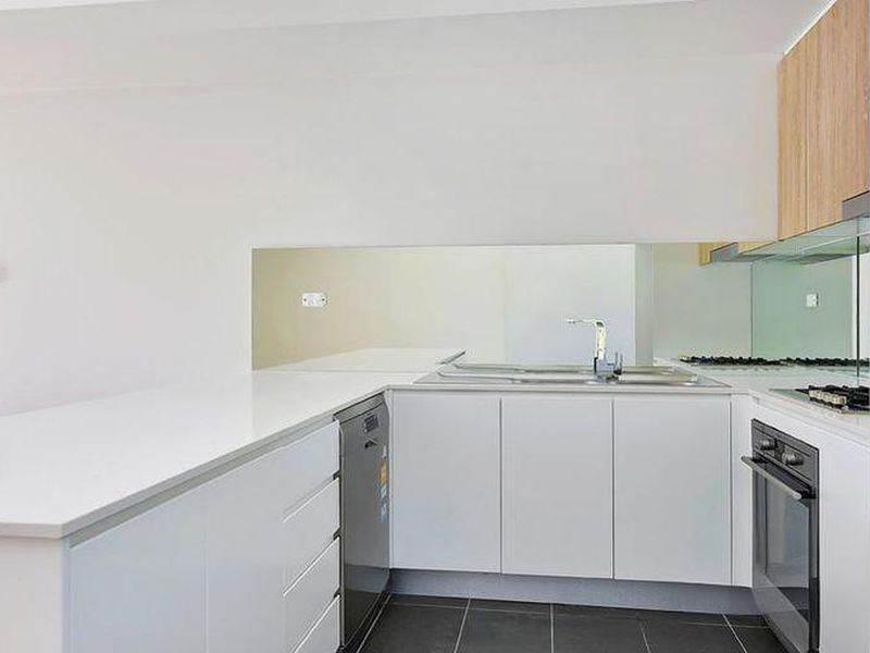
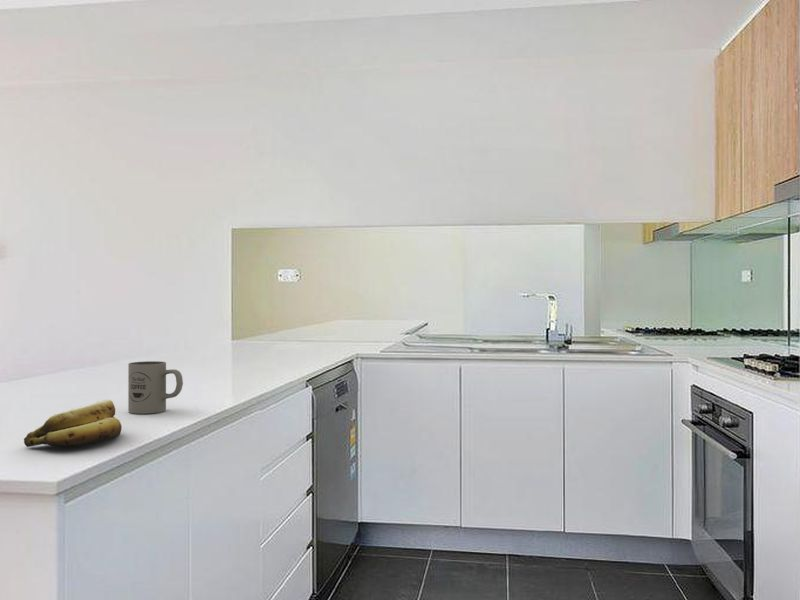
+ mug [127,360,184,415]
+ banana [23,398,123,448]
